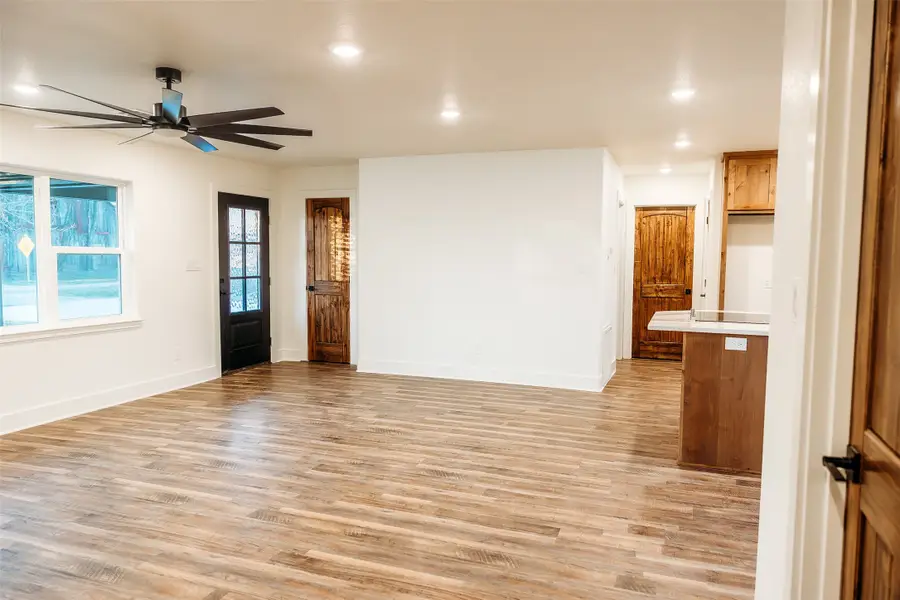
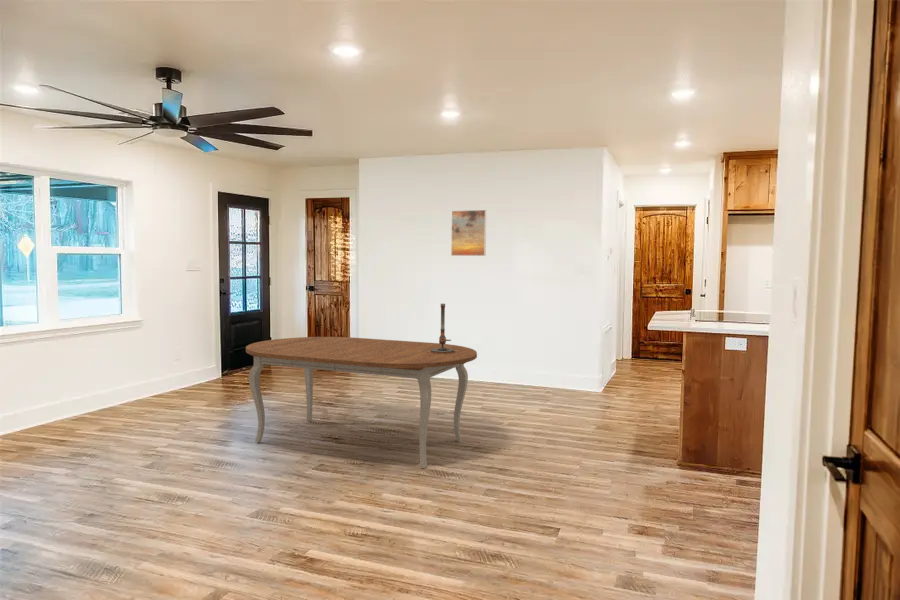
+ candlestick [430,303,455,354]
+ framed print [450,209,487,257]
+ dining table [245,336,478,470]
